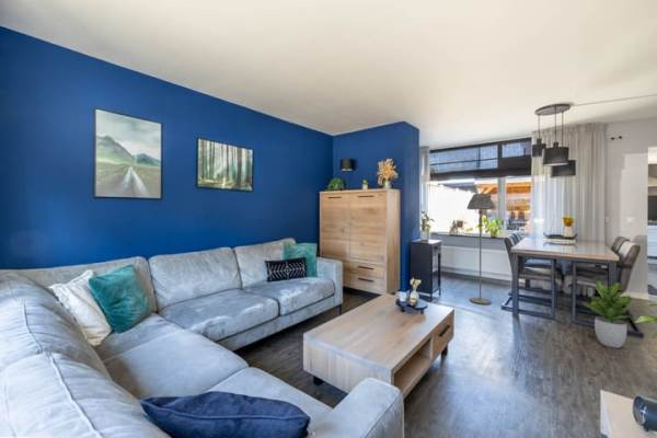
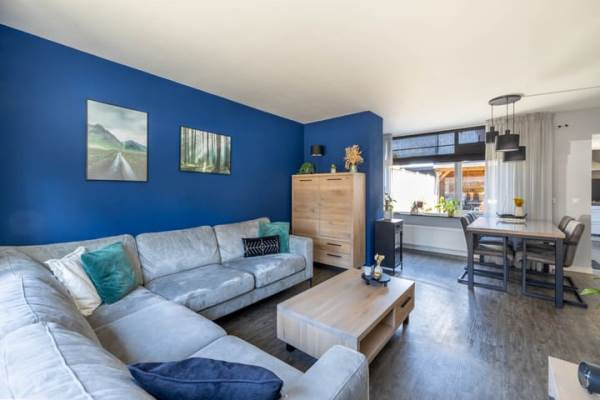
- potted plant [581,280,634,349]
- floor lamp [466,193,496,306]
